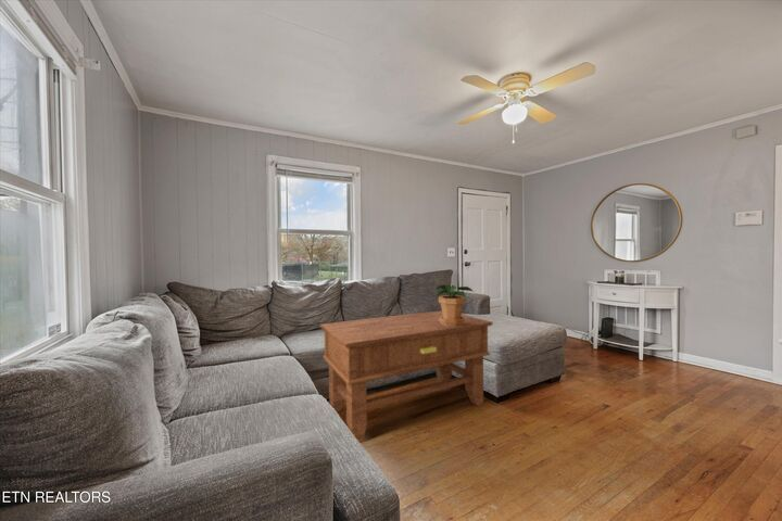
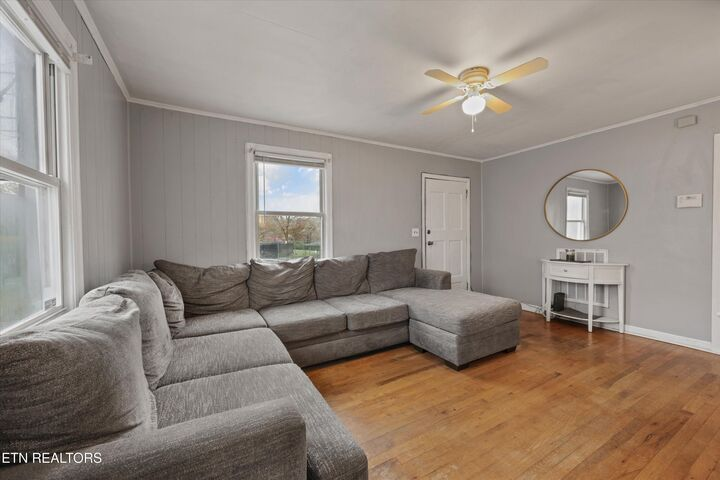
- side table [319,309,494,443]
- potted plant [436,283,475,327]
